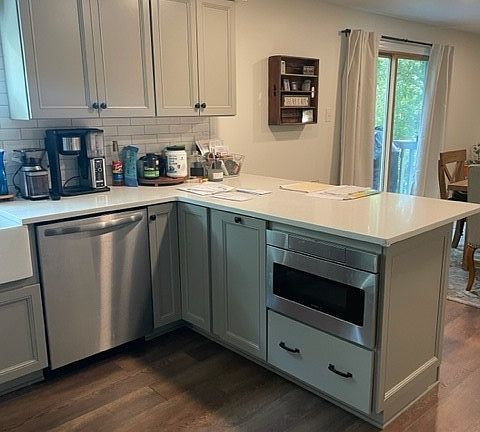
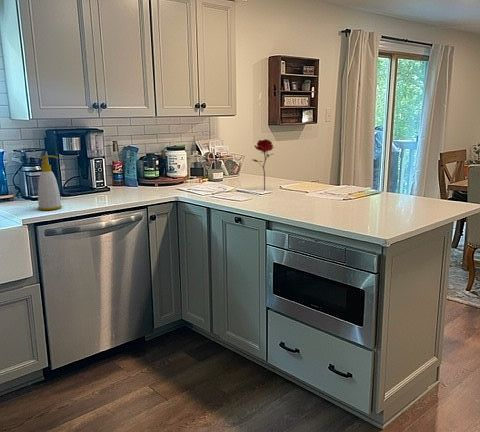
+ soap bottle [37,155,63,211]
+ flower [252,138,276,191]
